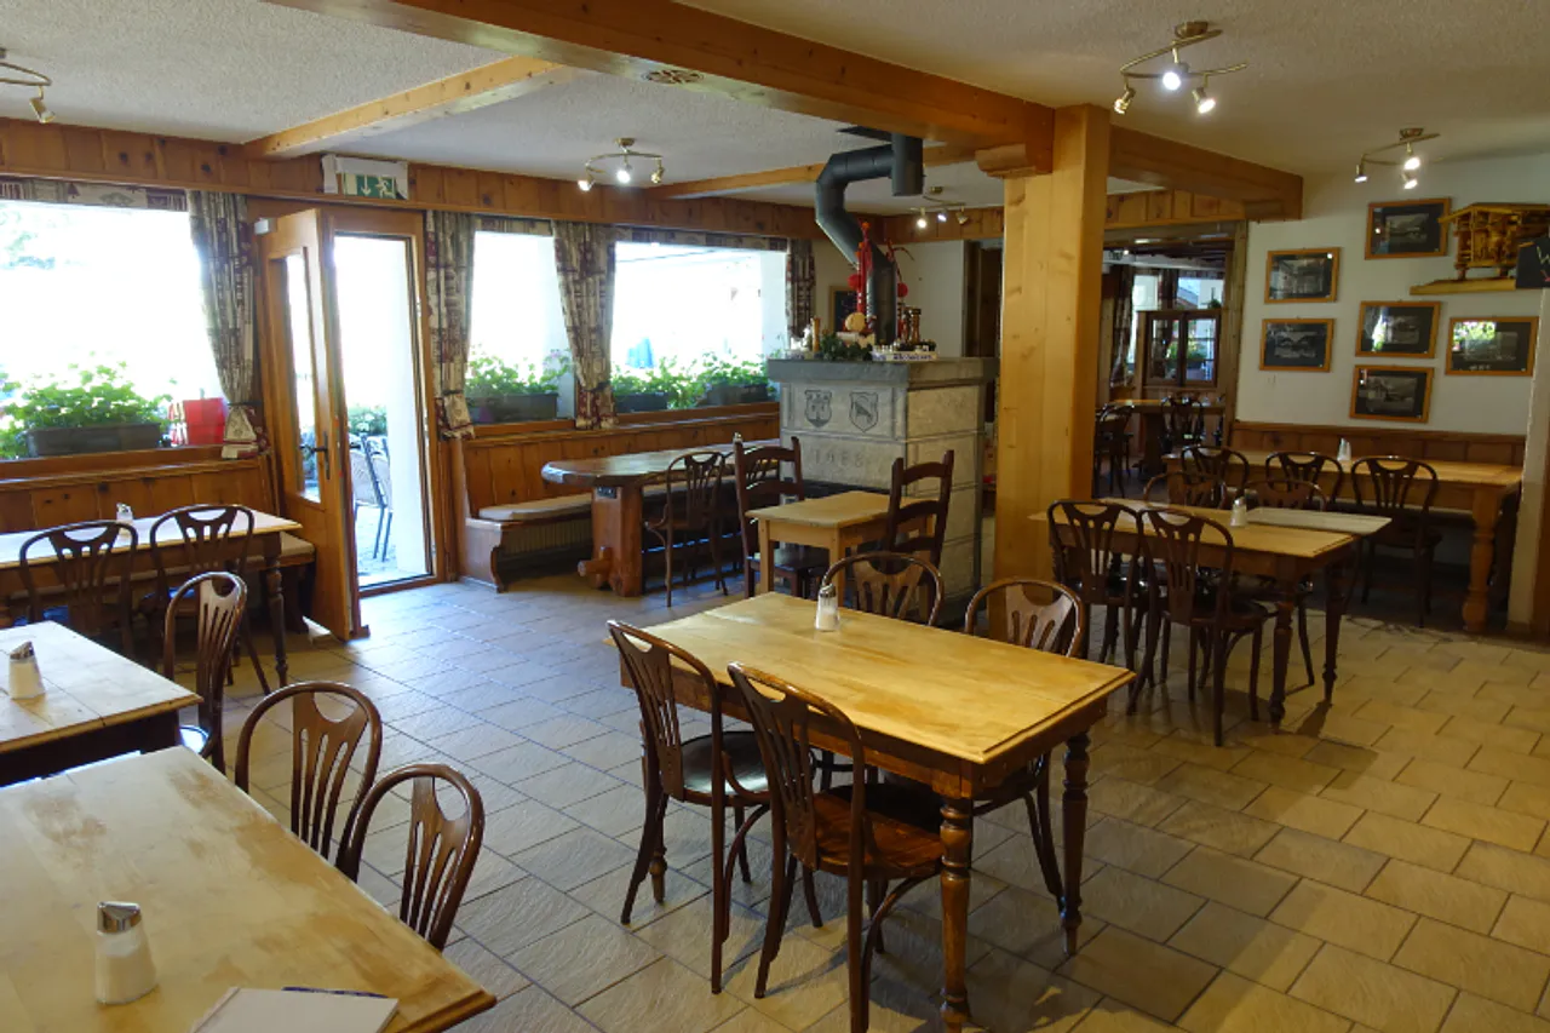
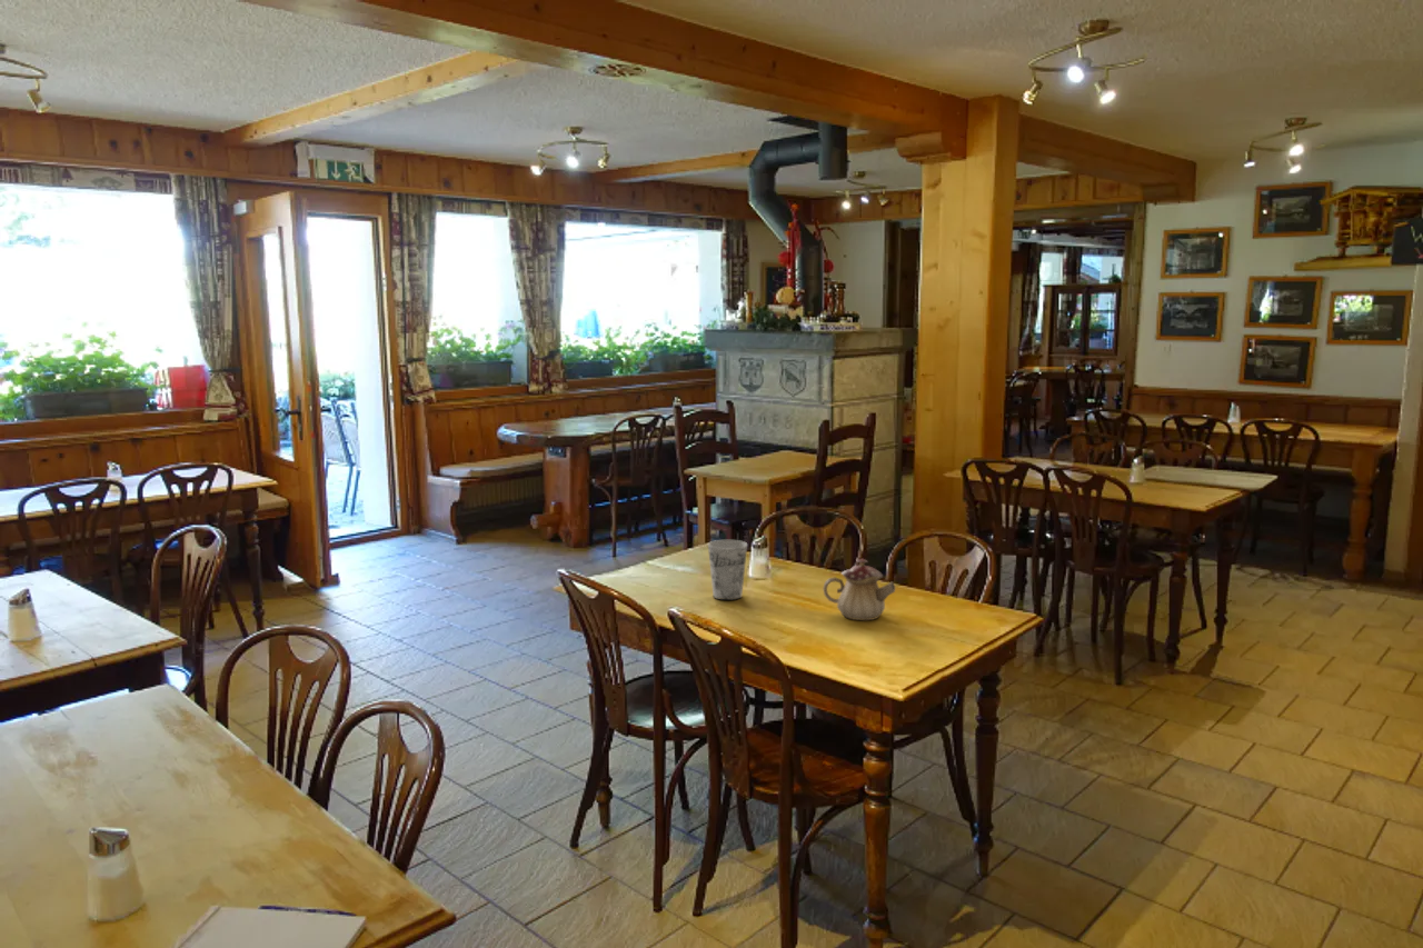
+ teapot [822,557,896,621]
+ cup [707,539,748,601]
